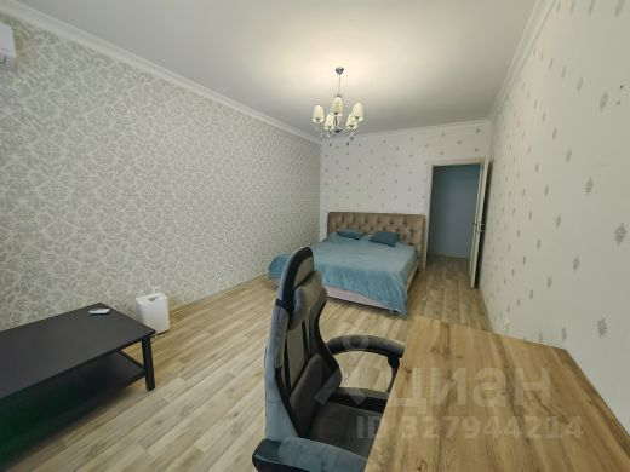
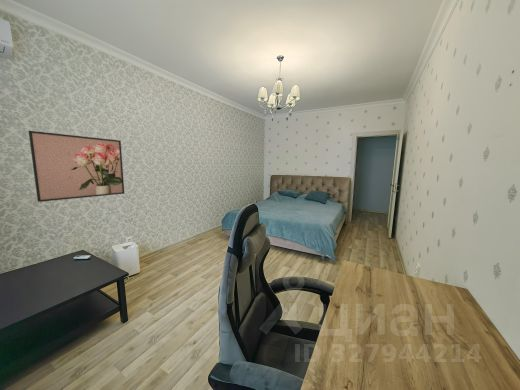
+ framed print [28,130,125,203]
